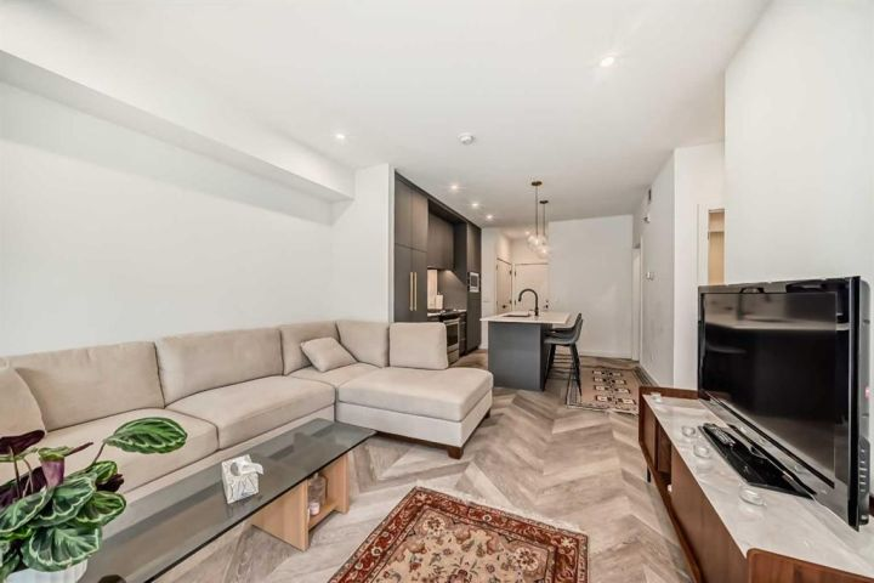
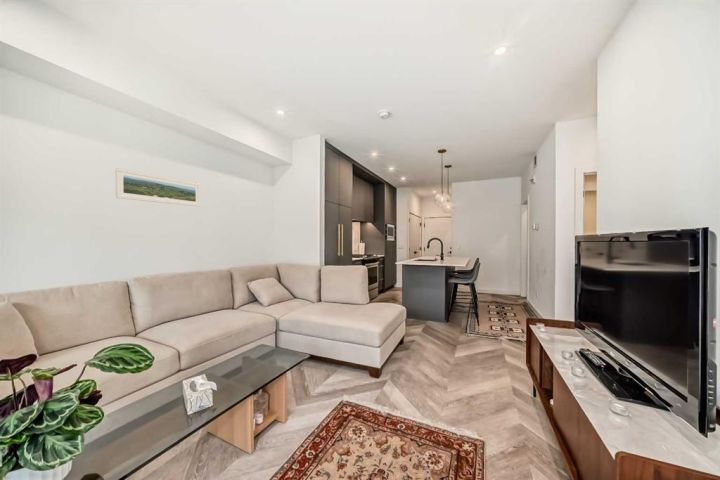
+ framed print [114,167,201,208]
